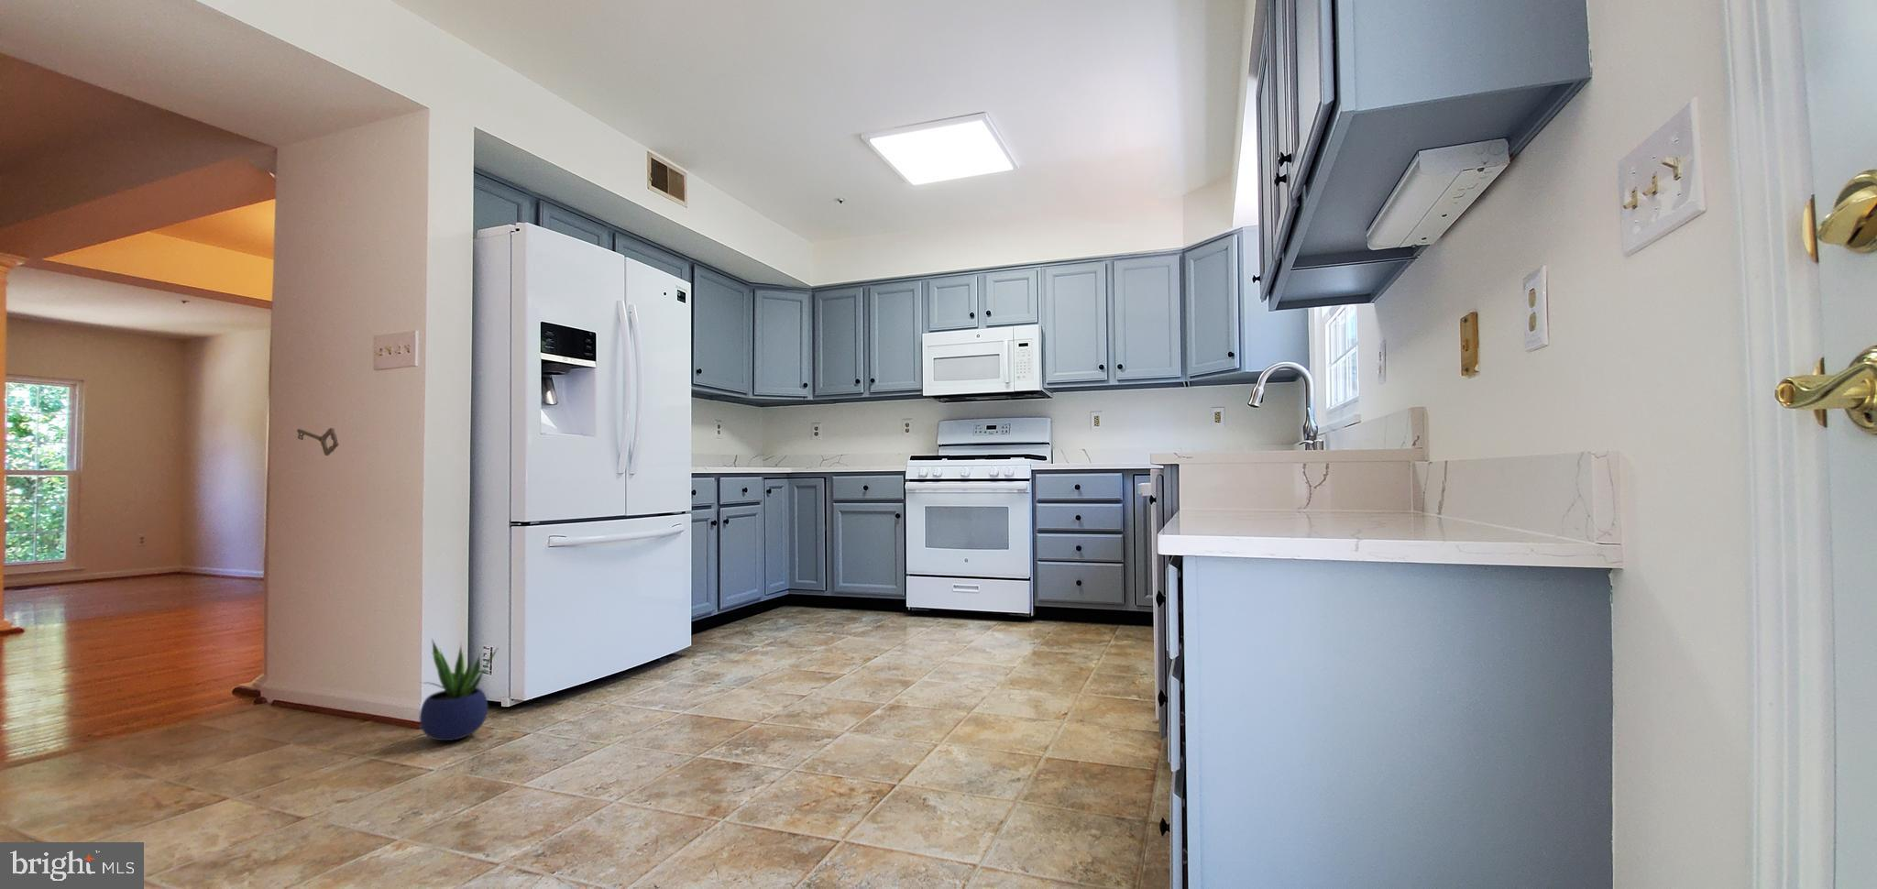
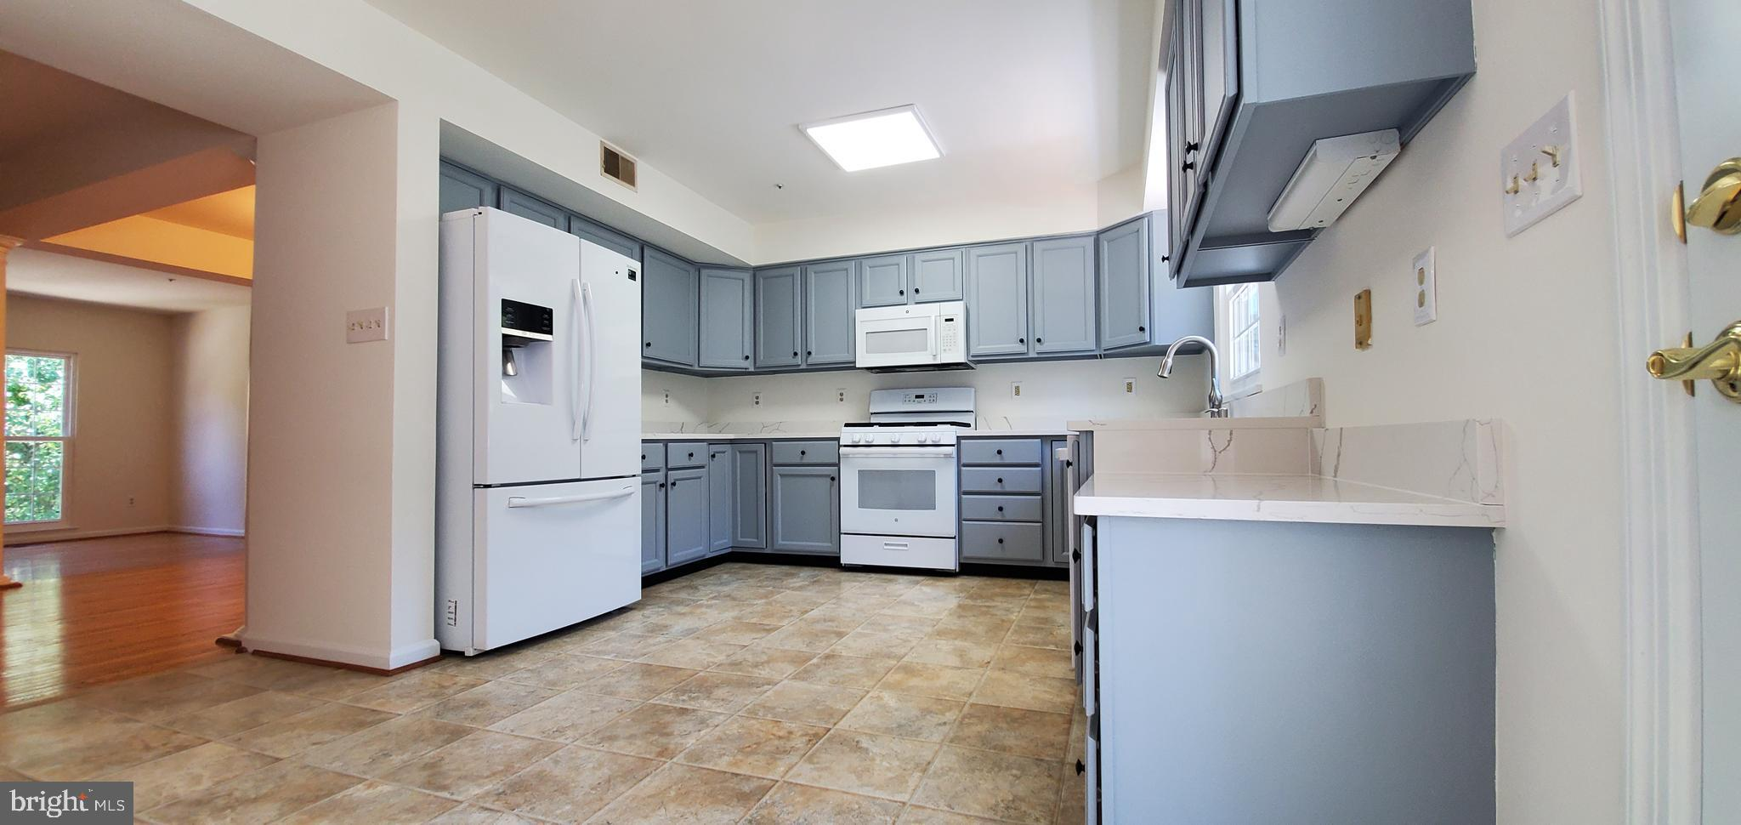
- decorative key [296,427,340,456]
- potted plant [419,638,500,742]
